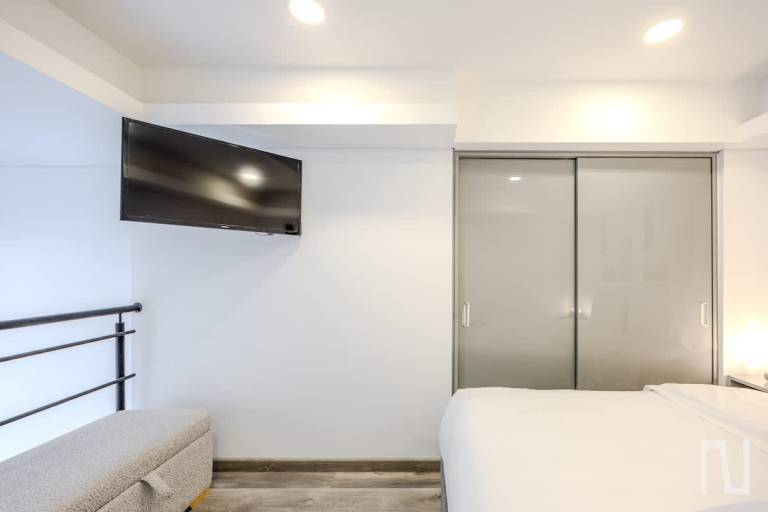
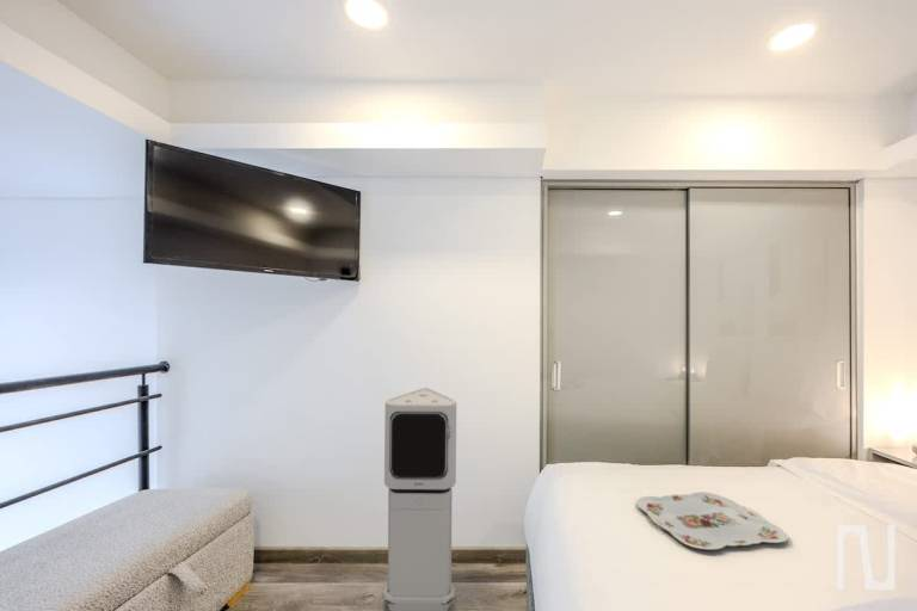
+ serving tray [635,490,789,551]
+ air purifier [382,387,457,611]
